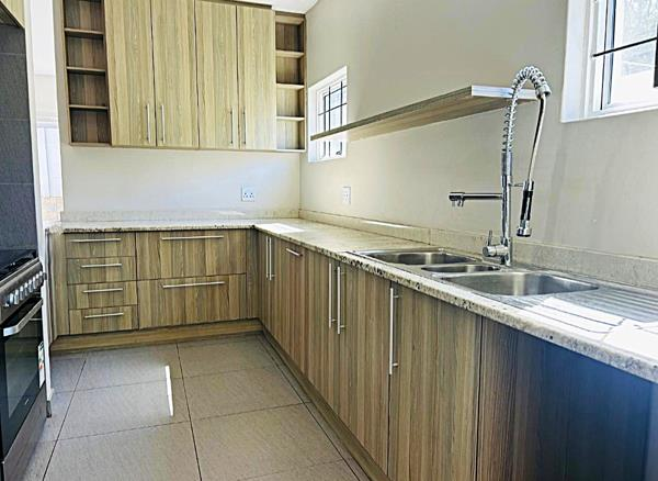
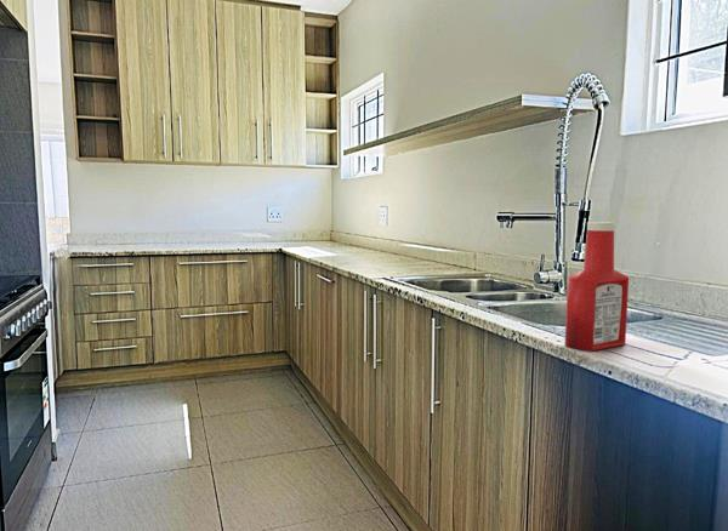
+ soap bottle [564,221,630,353]
